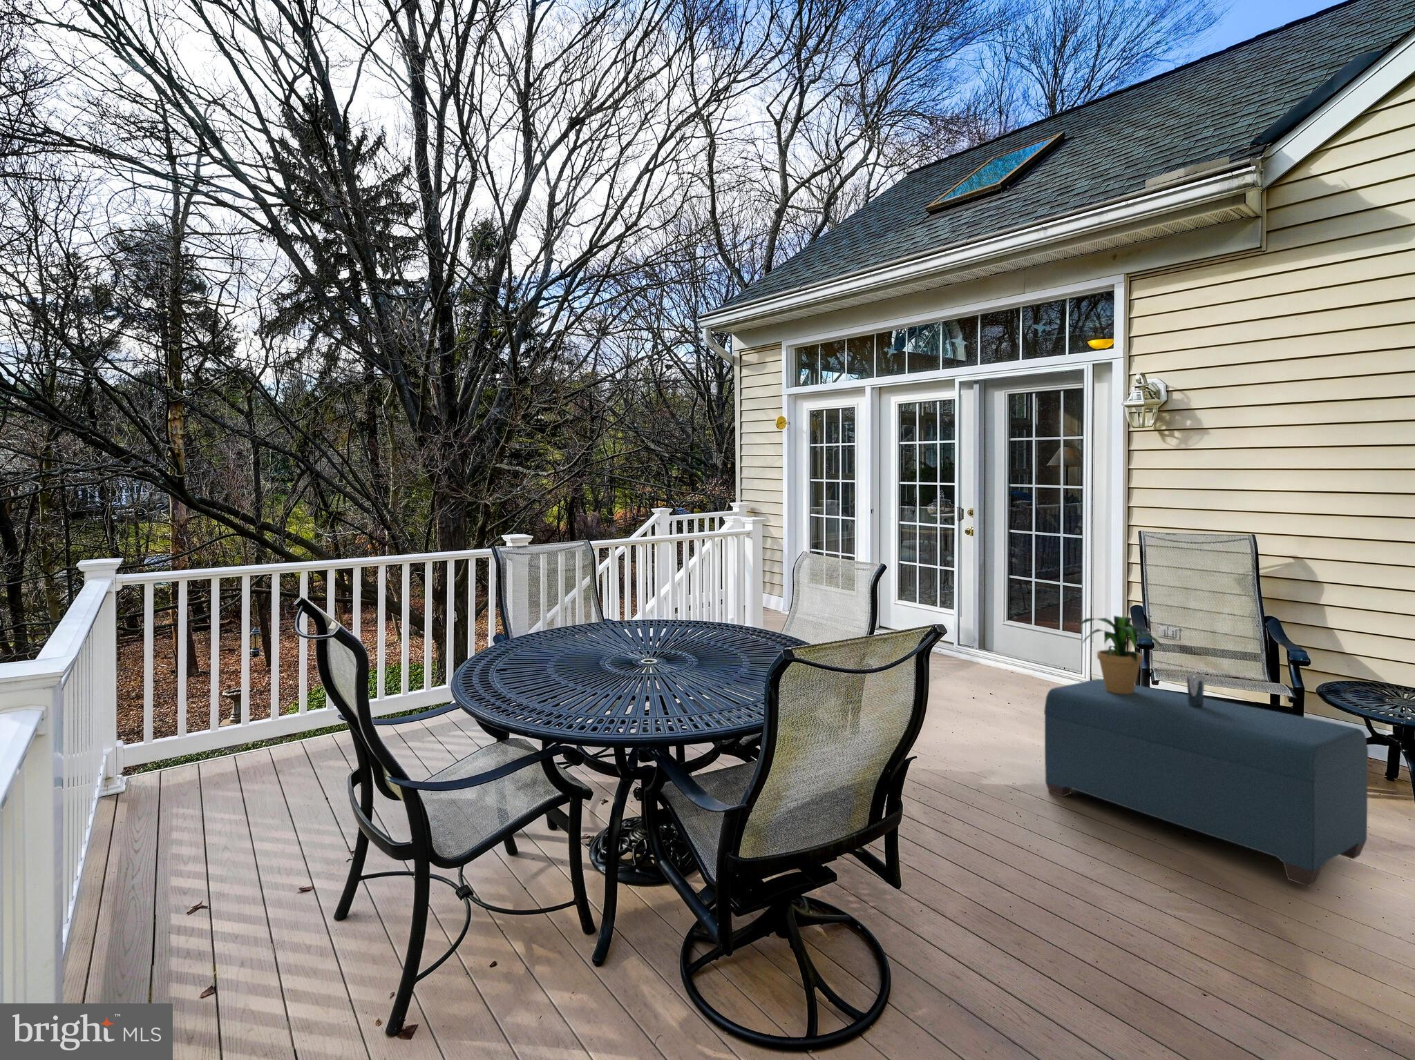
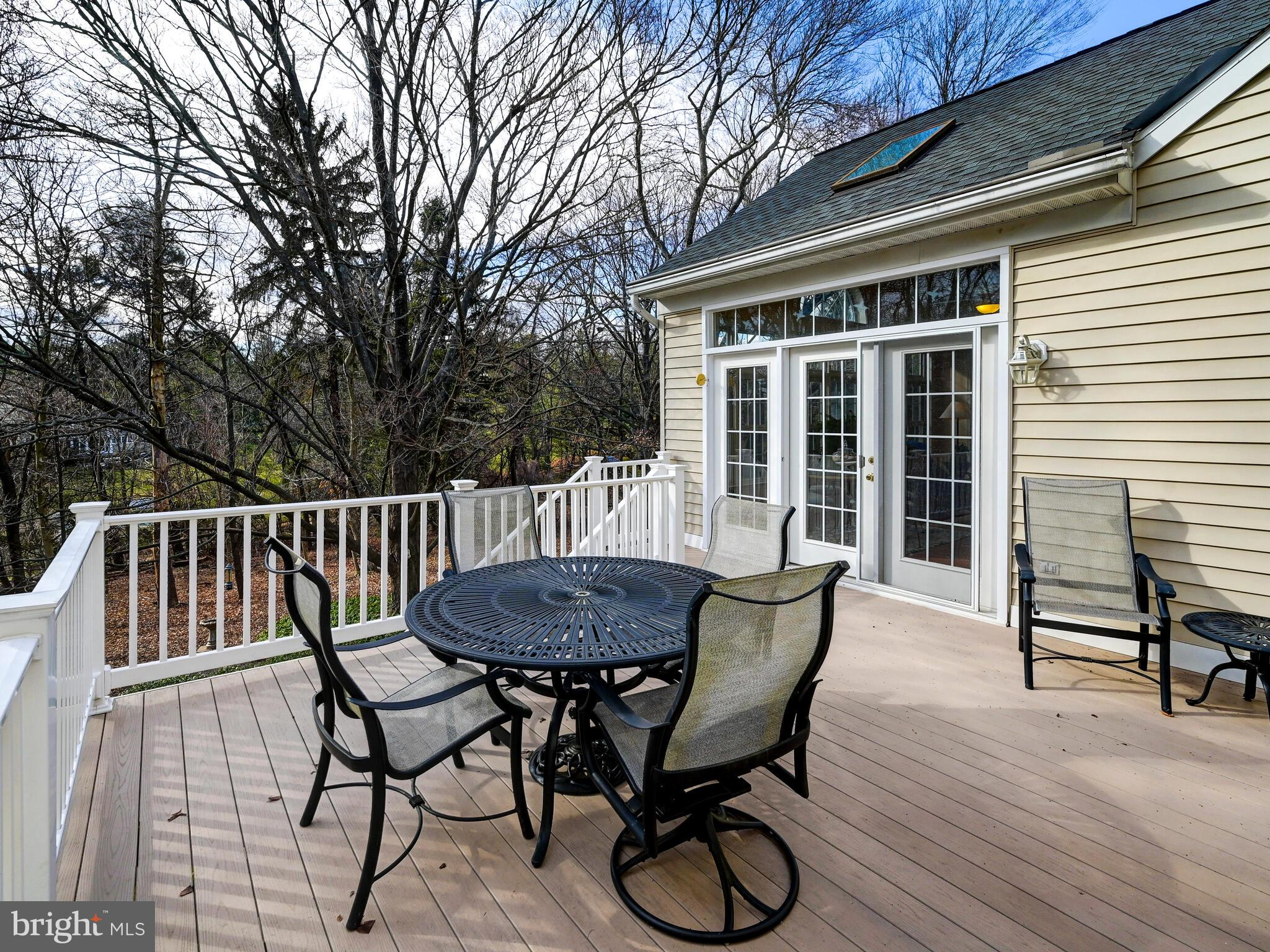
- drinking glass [1185,673,1206,707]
- bench [1043,678,1368,887]
- potted plant [1077,615,1167,695]
